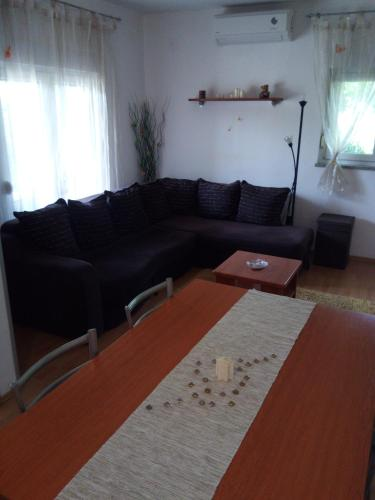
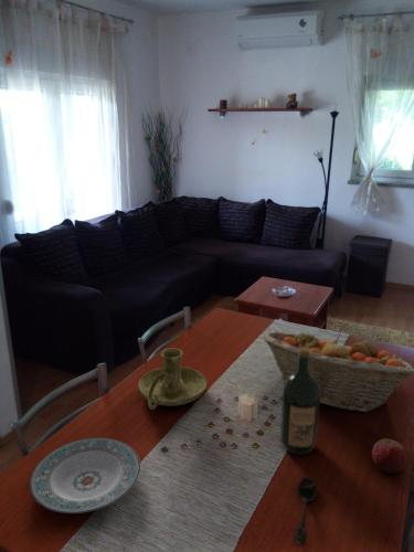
+ wine bottle [279,348,320,456]
+ candle holder [137,347,208,411]
+ spoon [294,476,318,546]
+ apple [371,437,408,475]
+ fruit basket [262,330,414,413]
+ plate [29,437,141,514]
